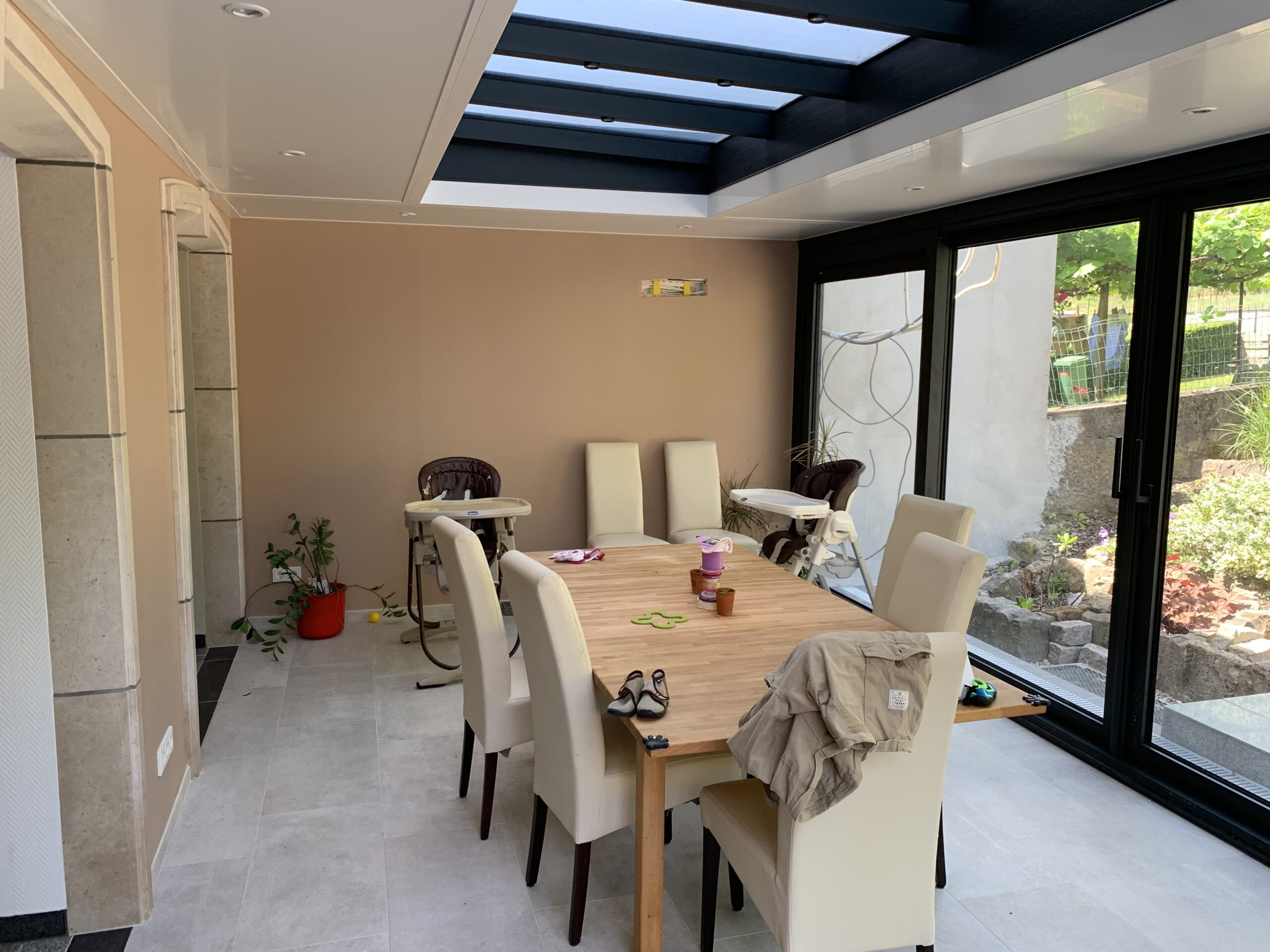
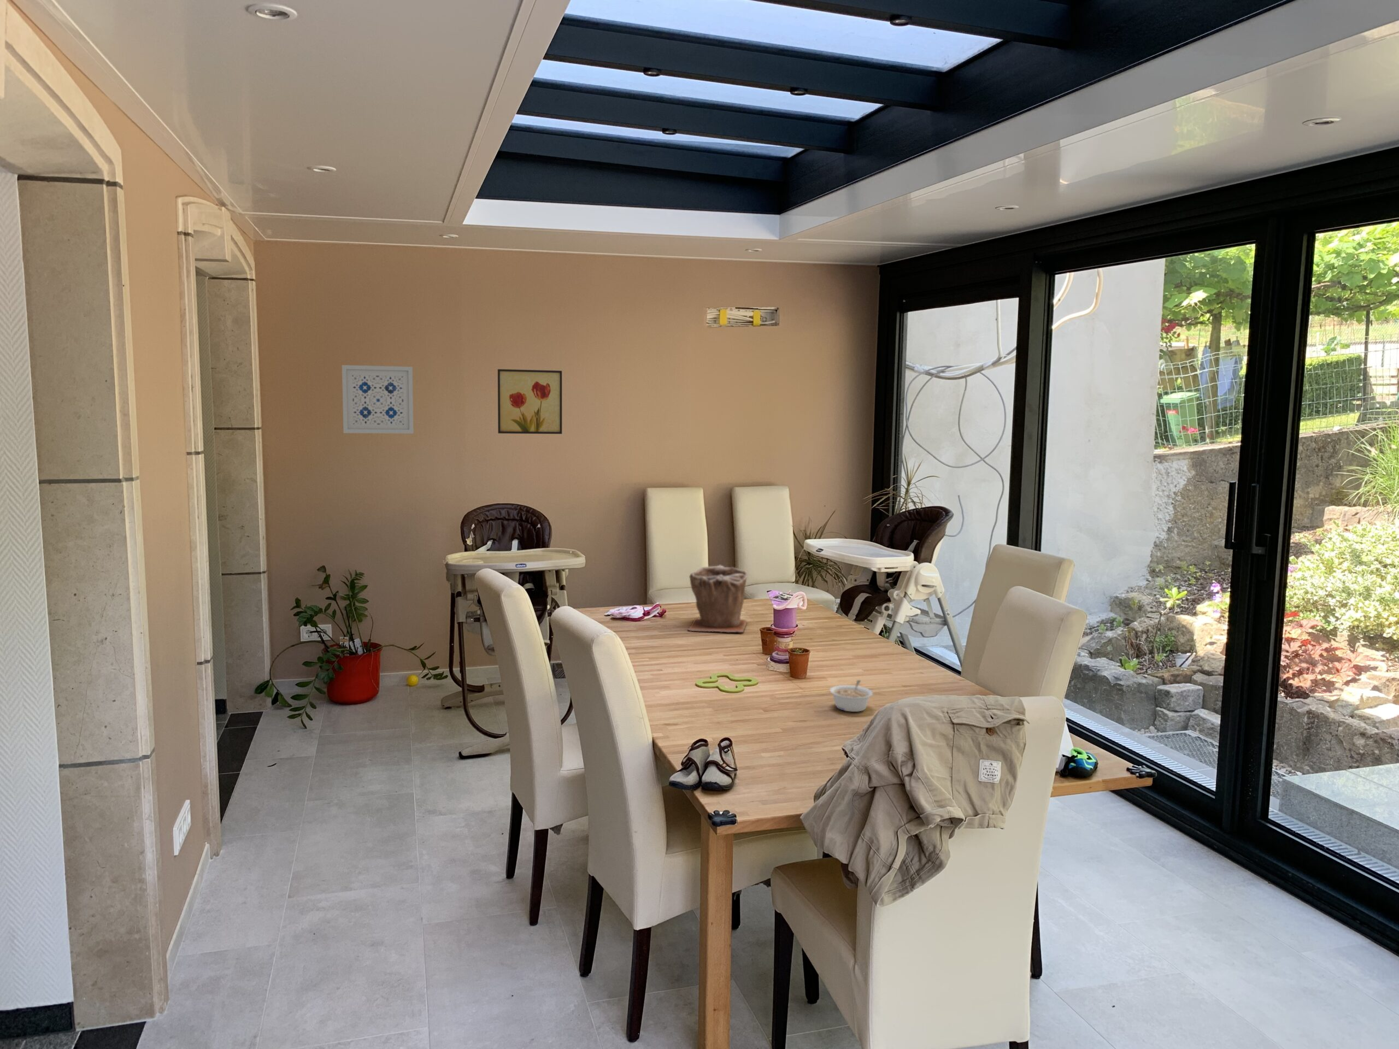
+ legume [829,680,874,713]
+ wall art [497,369,562,434]
+ wall art [341,365,414,434]
+ plant pot [687,564,748,634]
